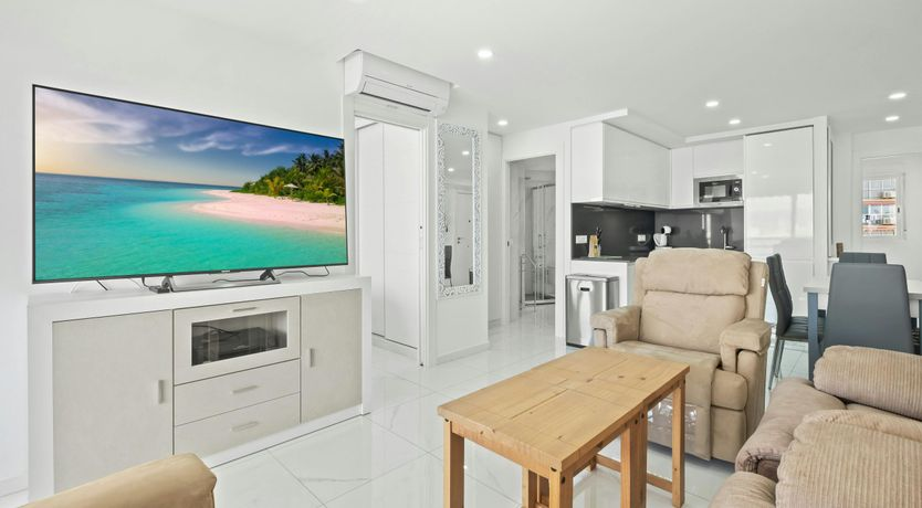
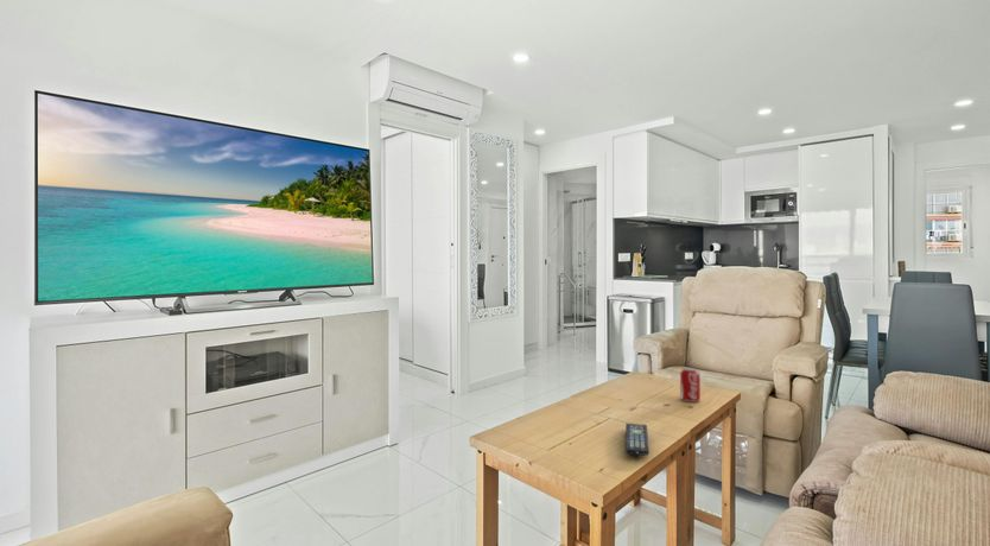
+ remote control [624,423,651,457]
+ beverage can [679,367,702,404]
